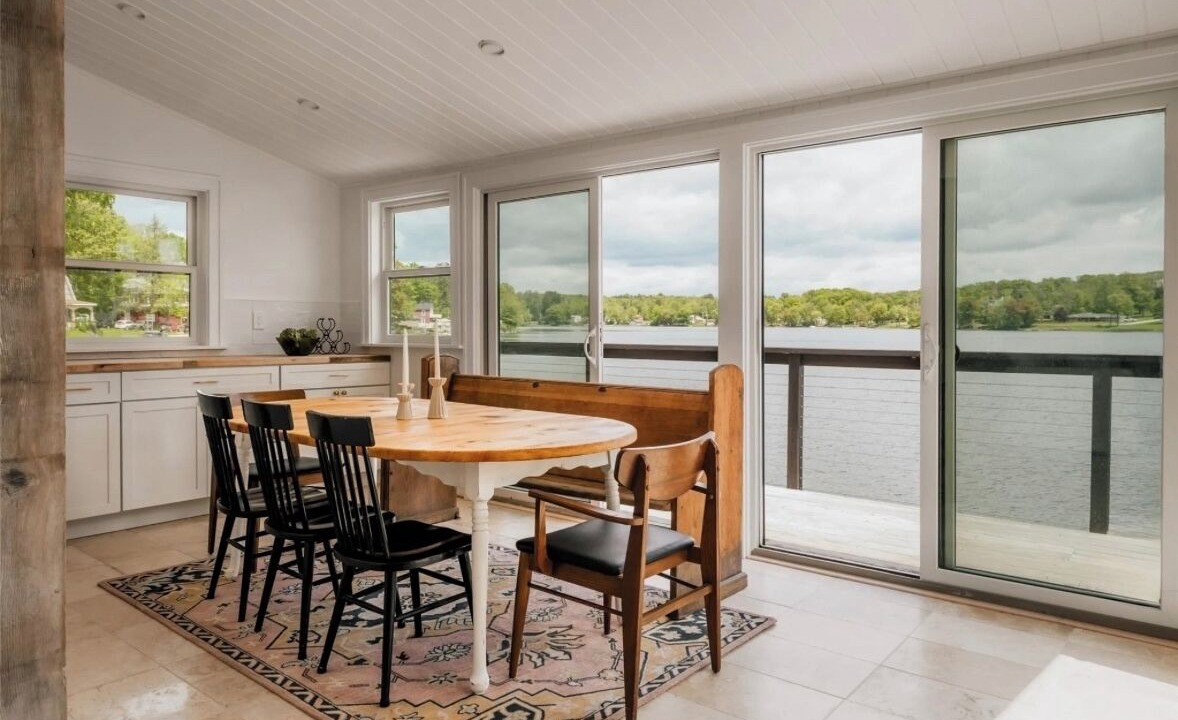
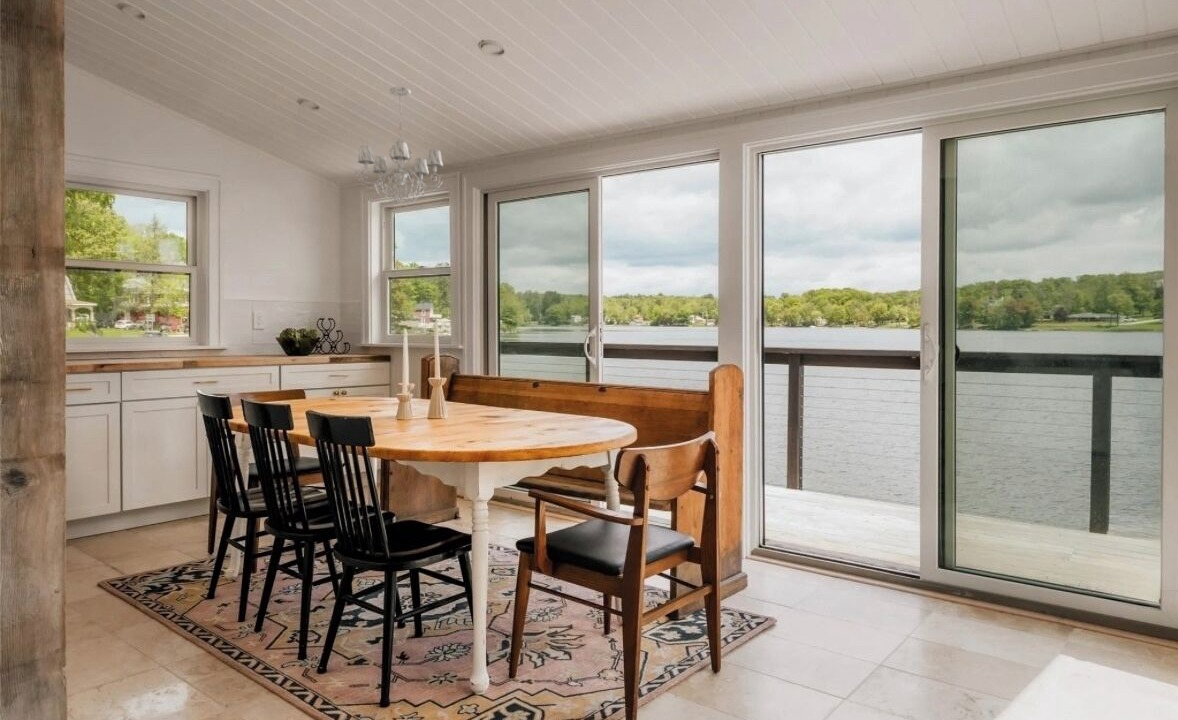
+ chandelier [355,85,444,204]
